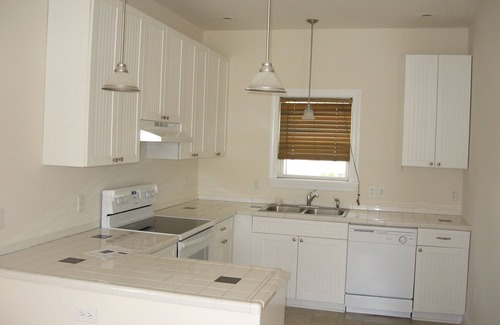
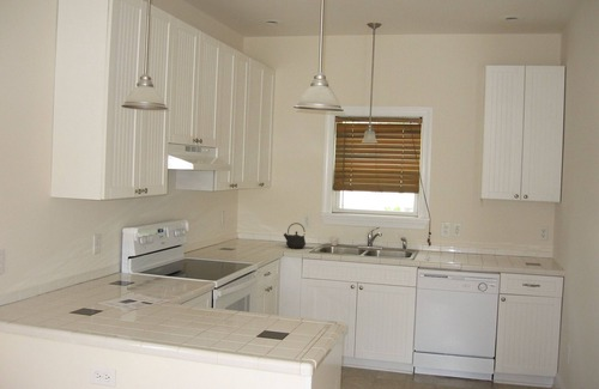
+ kettle [283,221,307,250]
